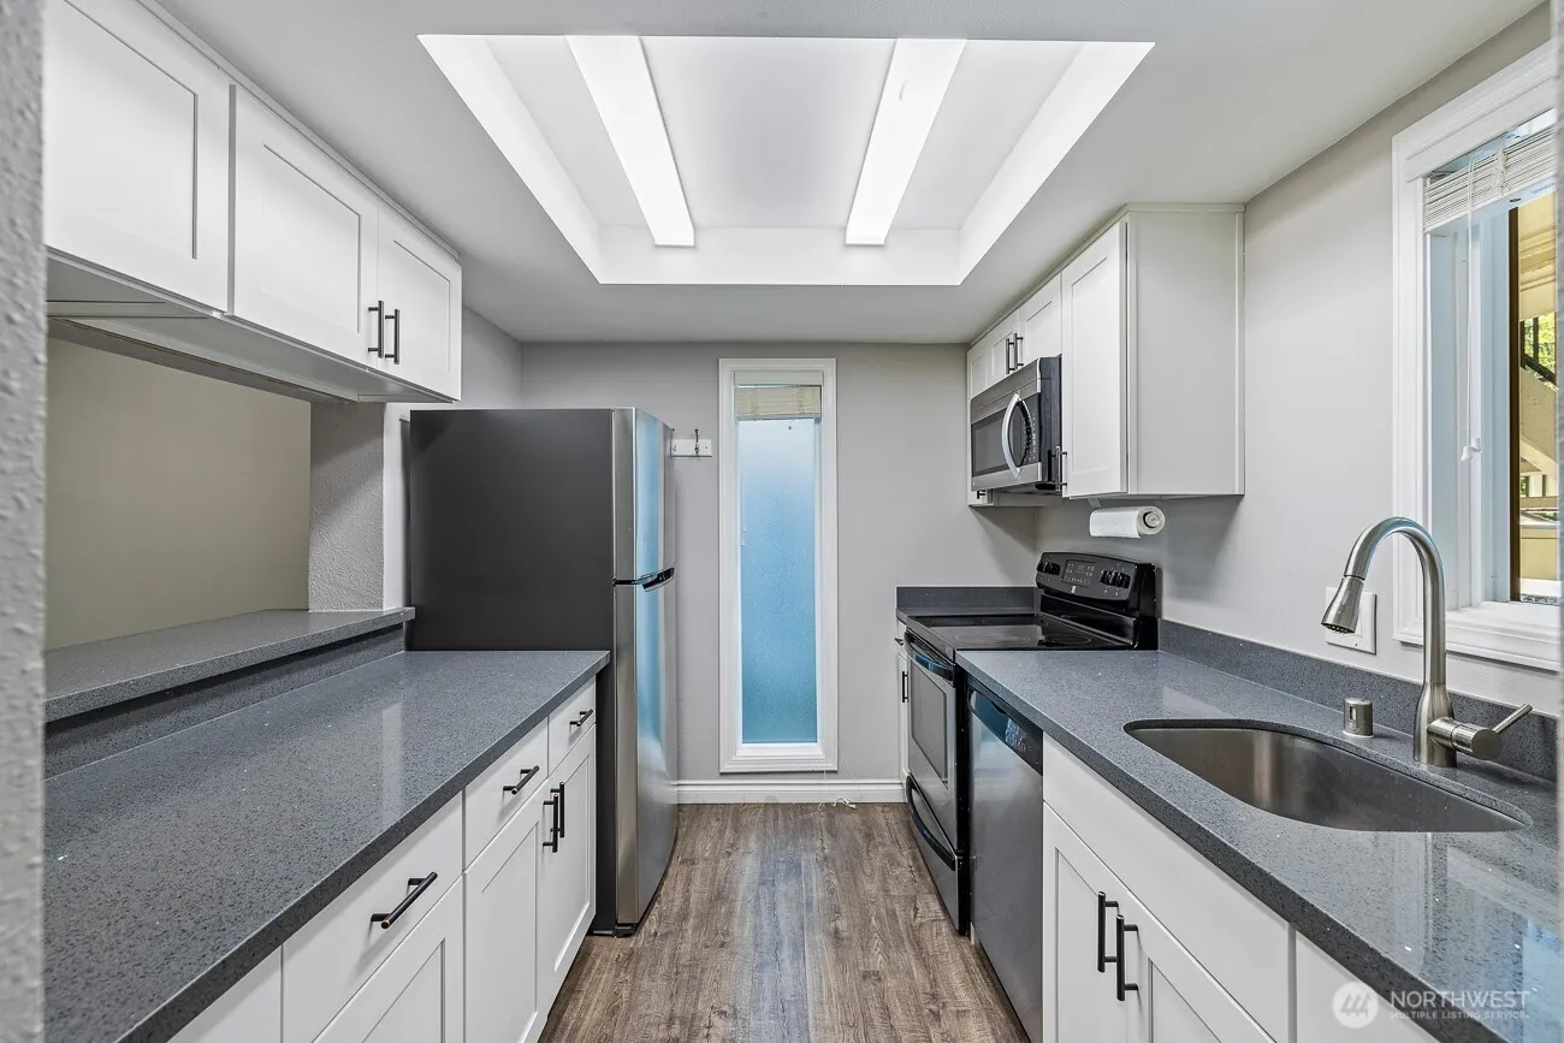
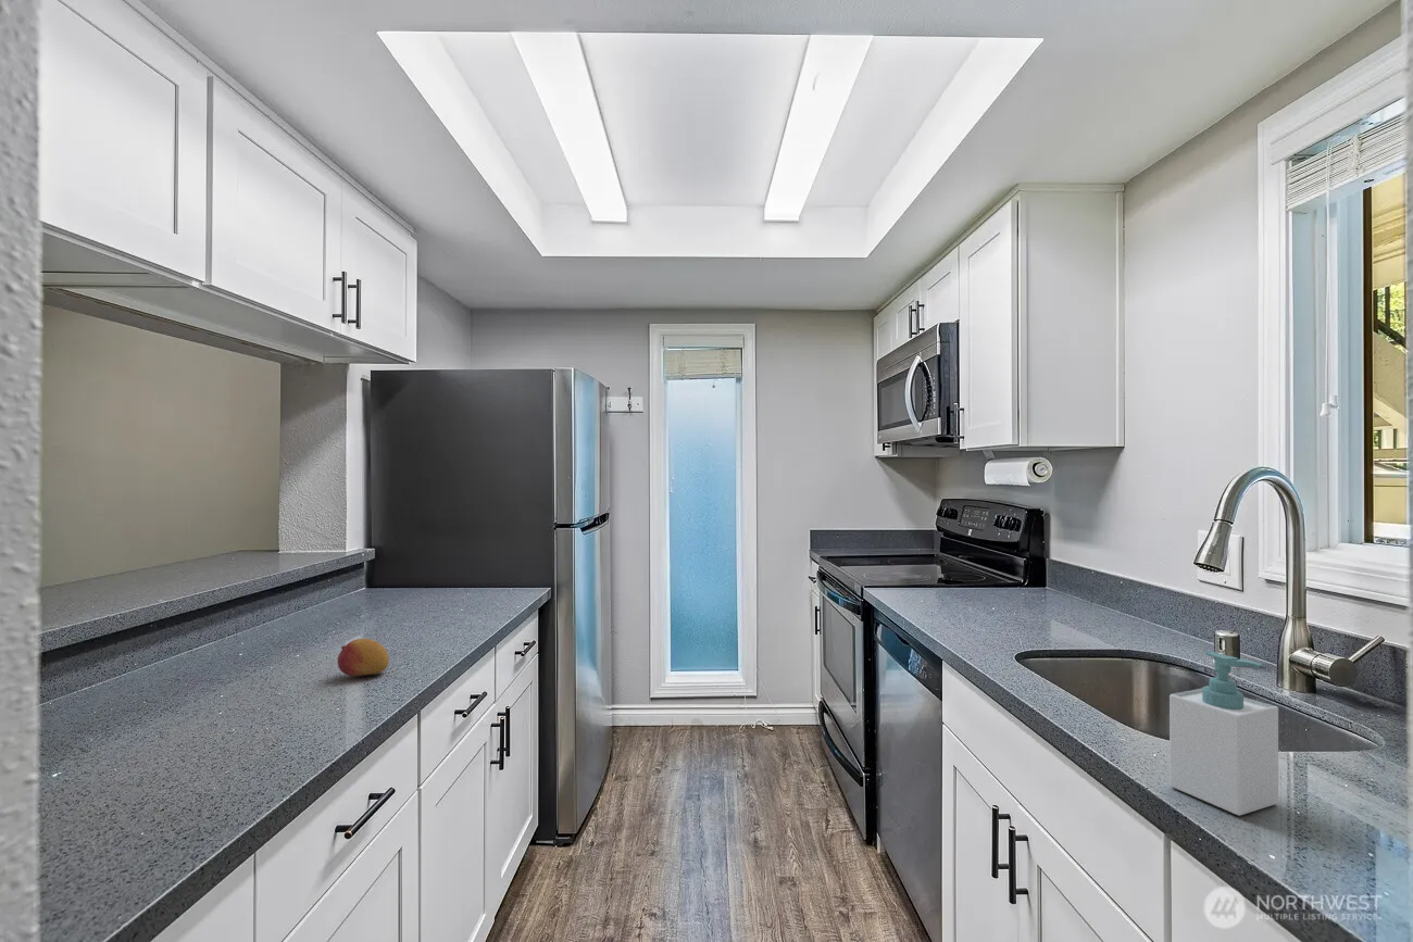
+ fruit [337,638,390,677]
+ soap bottle [1168,650,1279,817]
